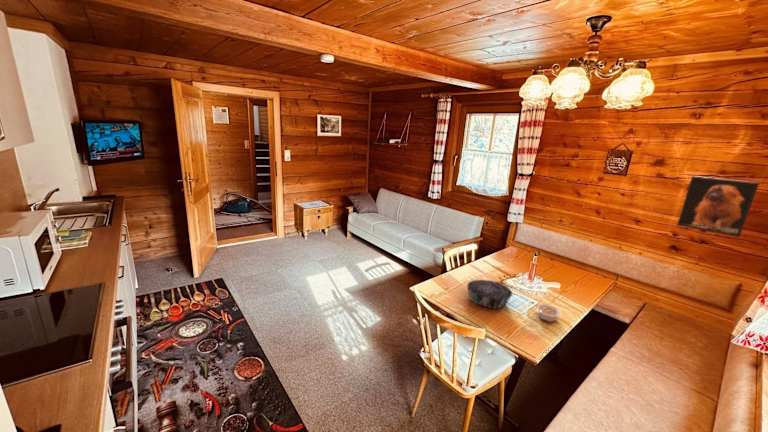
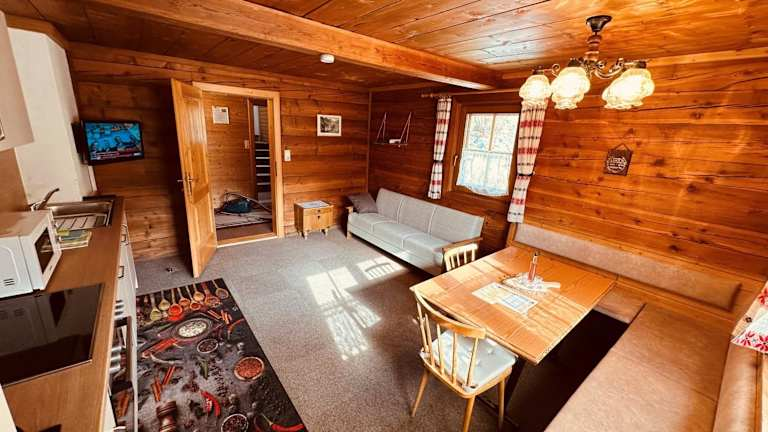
- legume [535,303,561,323]
- decorative bowl [466,279,514,310]
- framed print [676,175,760,238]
